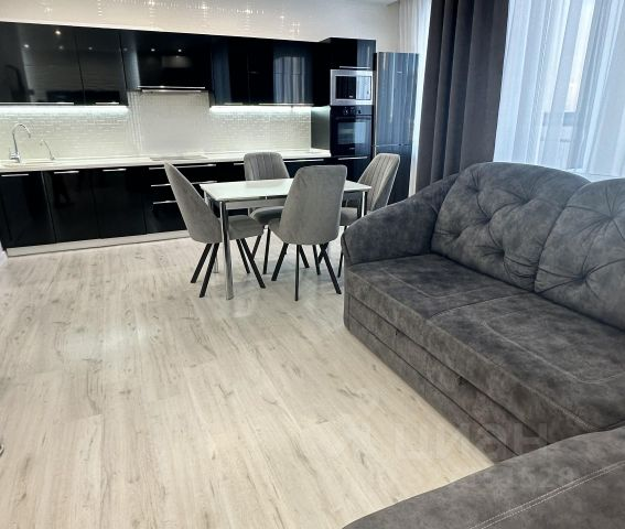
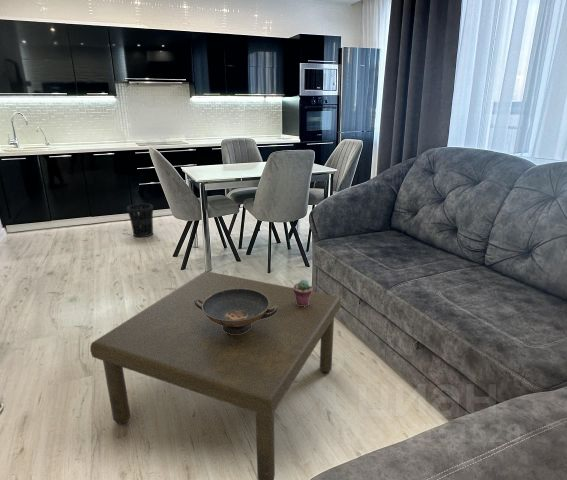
+ potted succulent [292,279,314,307]
+ coffee table [89,270,341,480]
+ decorative bowl [194,289,278,334]
+ wastebasket [126,203,154,238]
